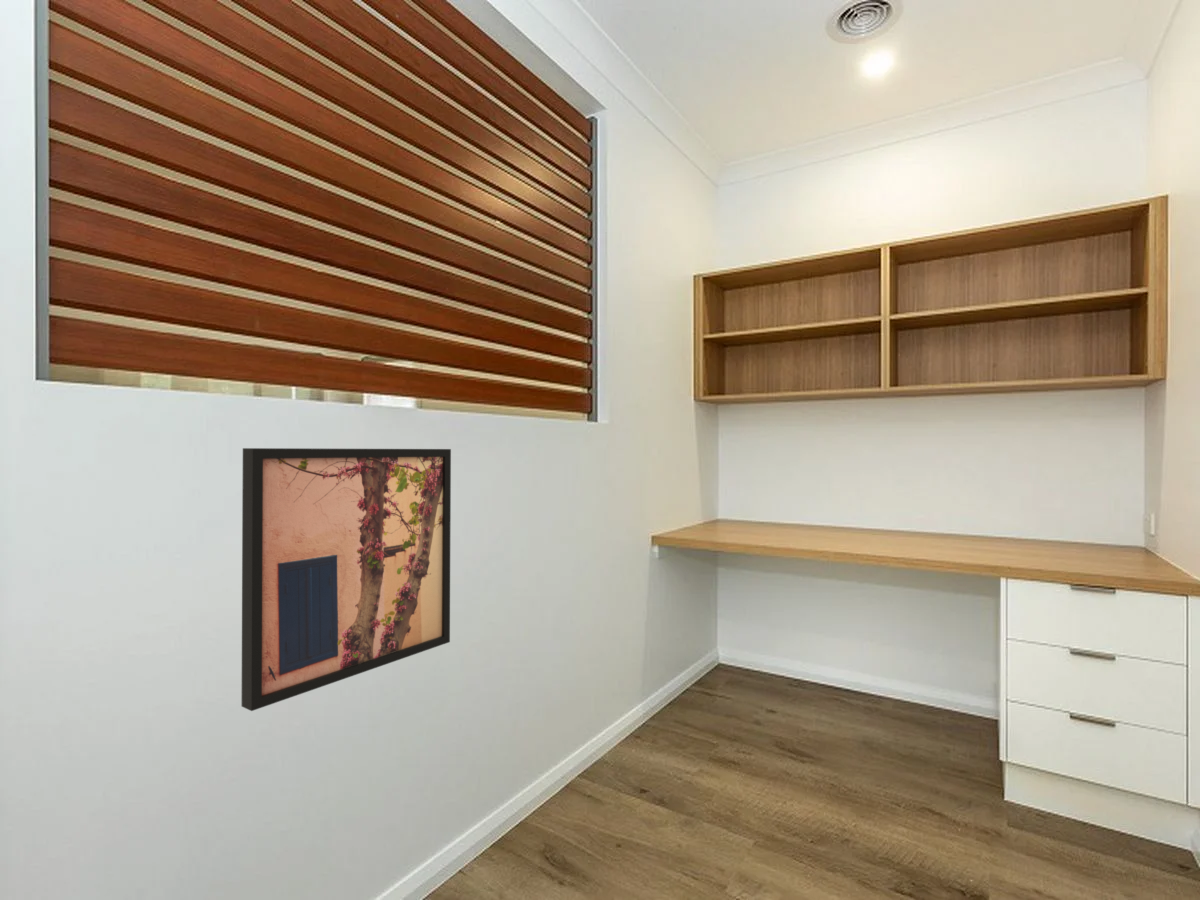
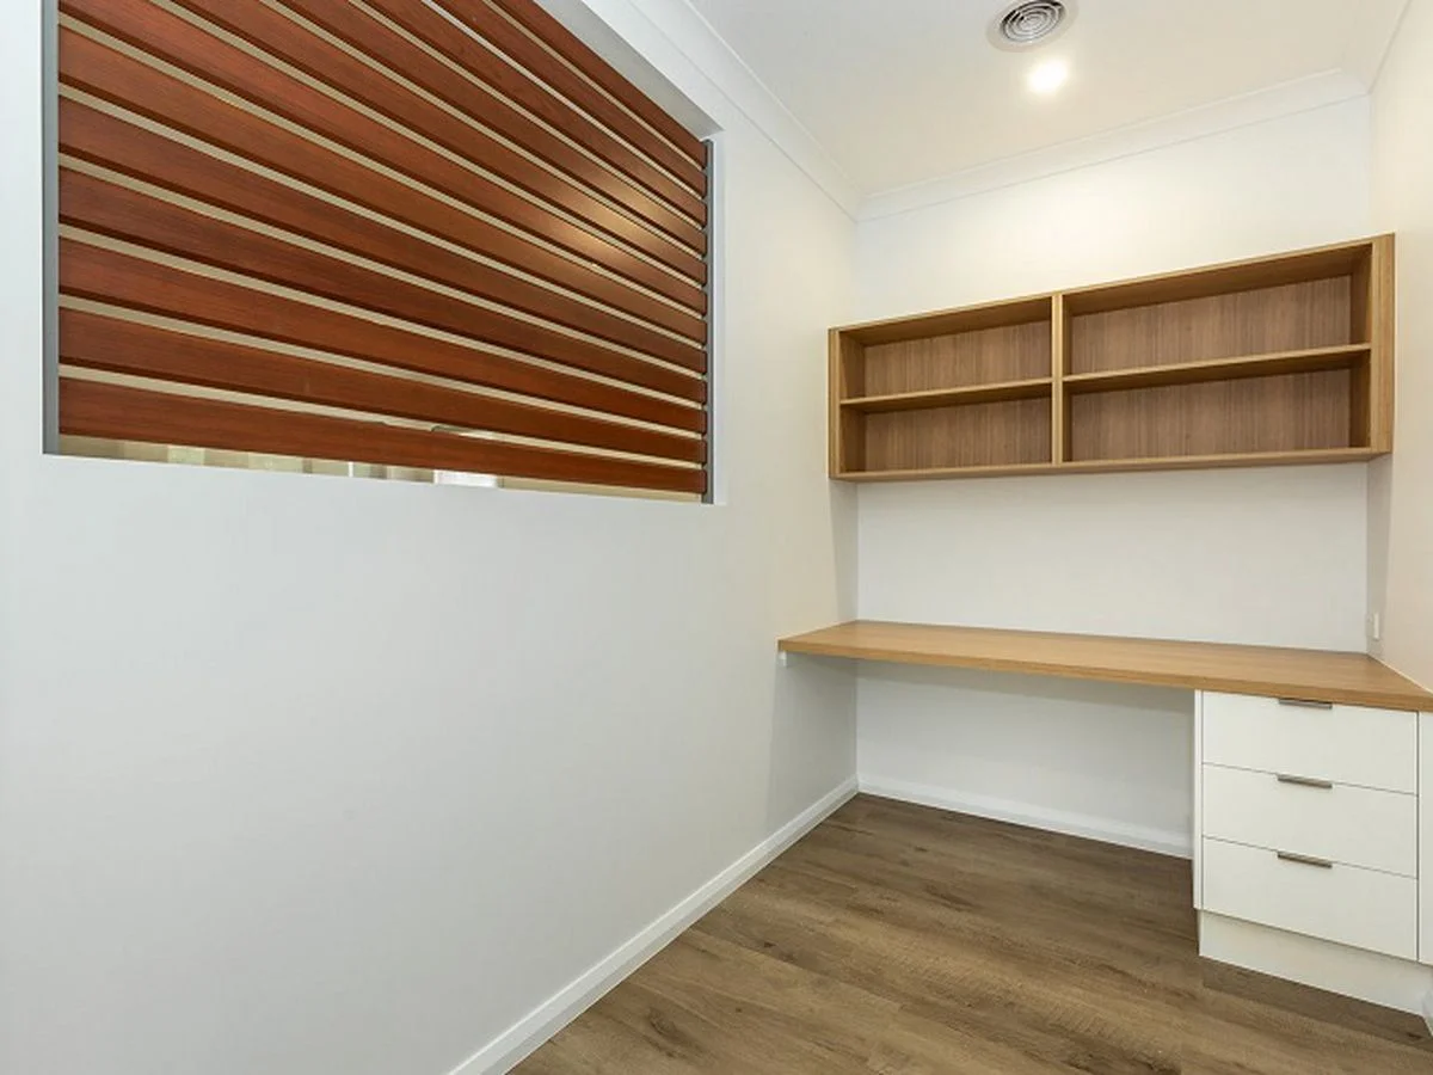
- wall art [241,447,452,712]
